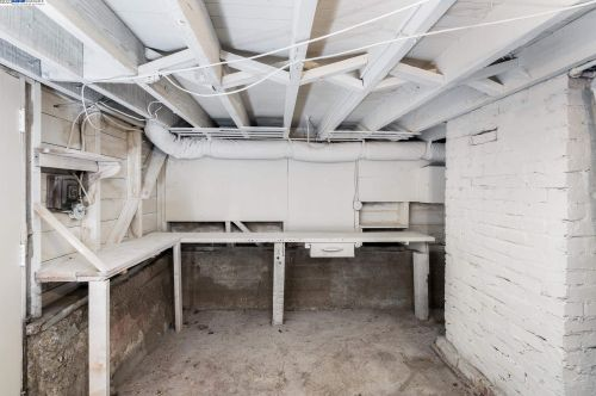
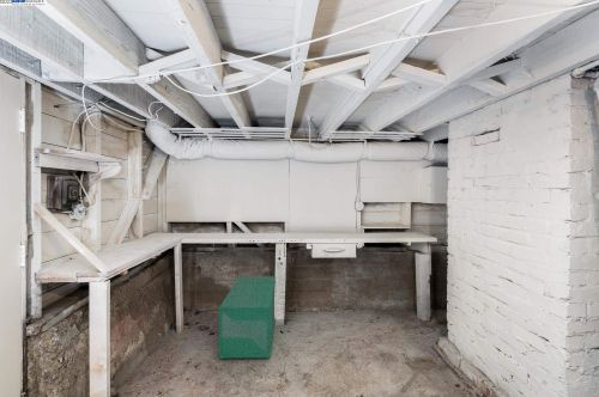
+ storage bin [218,275,277,360]
